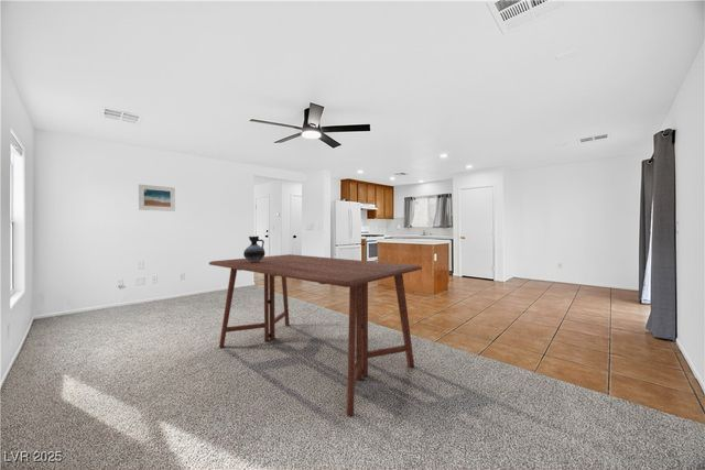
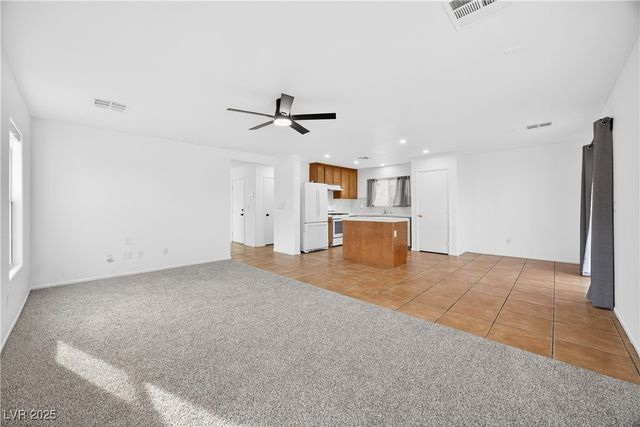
- ceramic jug [242,236,267,262]
- dining table [208,253,423,417]
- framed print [138,184,176,212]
